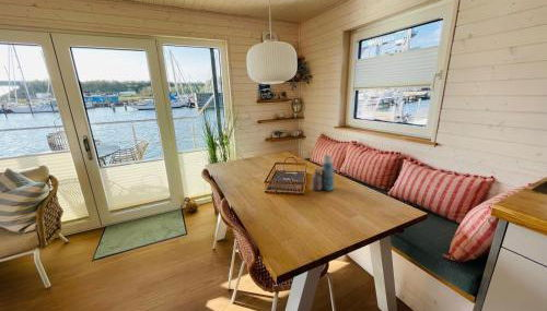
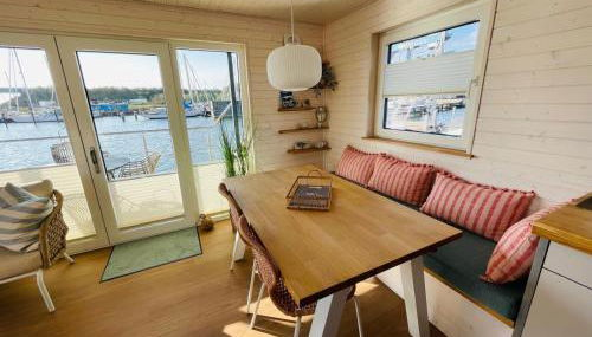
- bottle [311,154,335,192]
